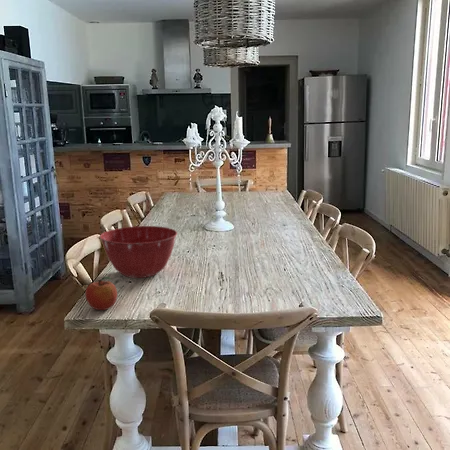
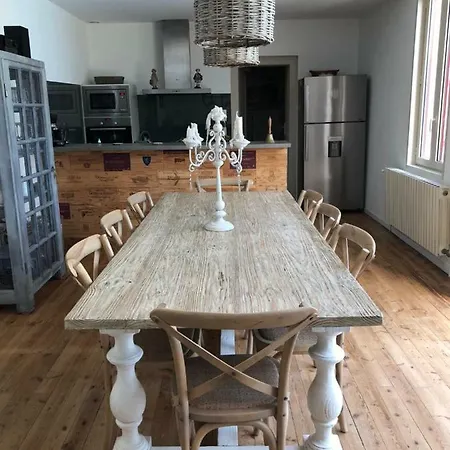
- mixing bowl [99,225,178,279]
- fruit [85,276,118,311]
